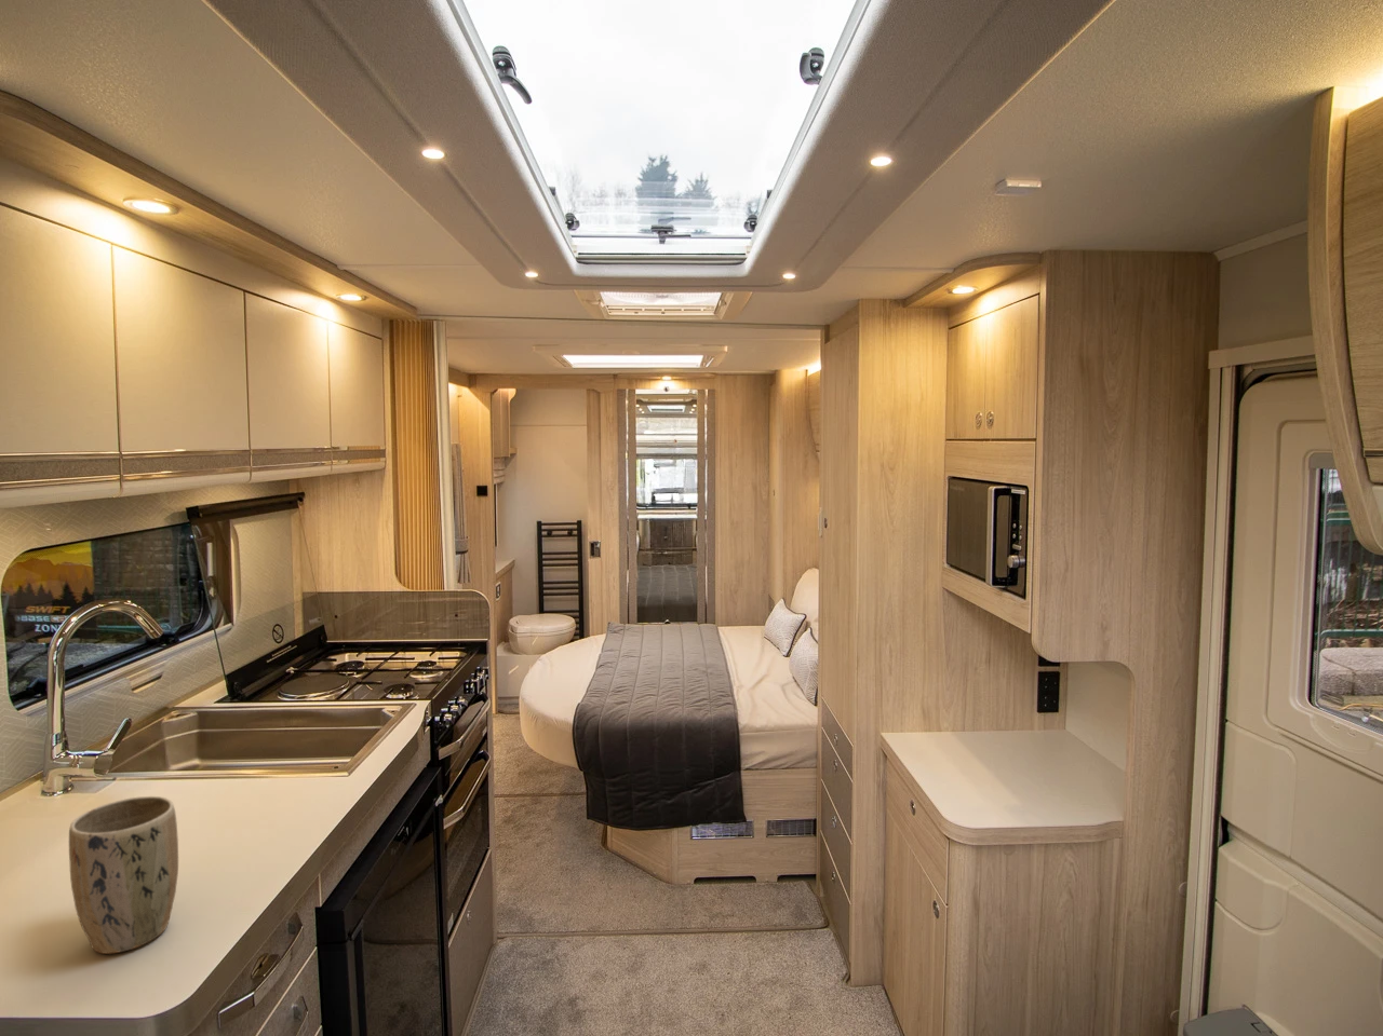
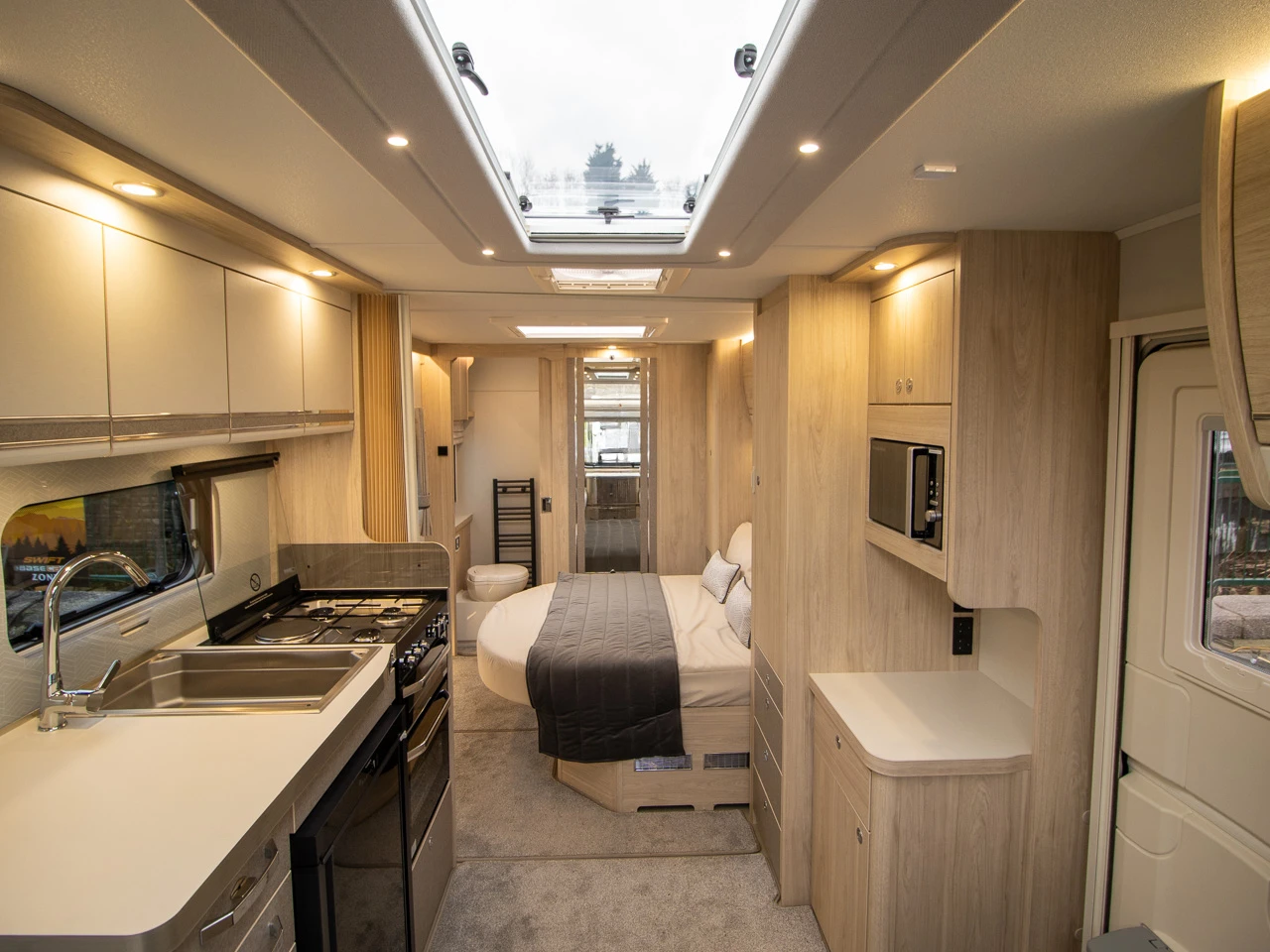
- plant pot [69,795,180,955]
